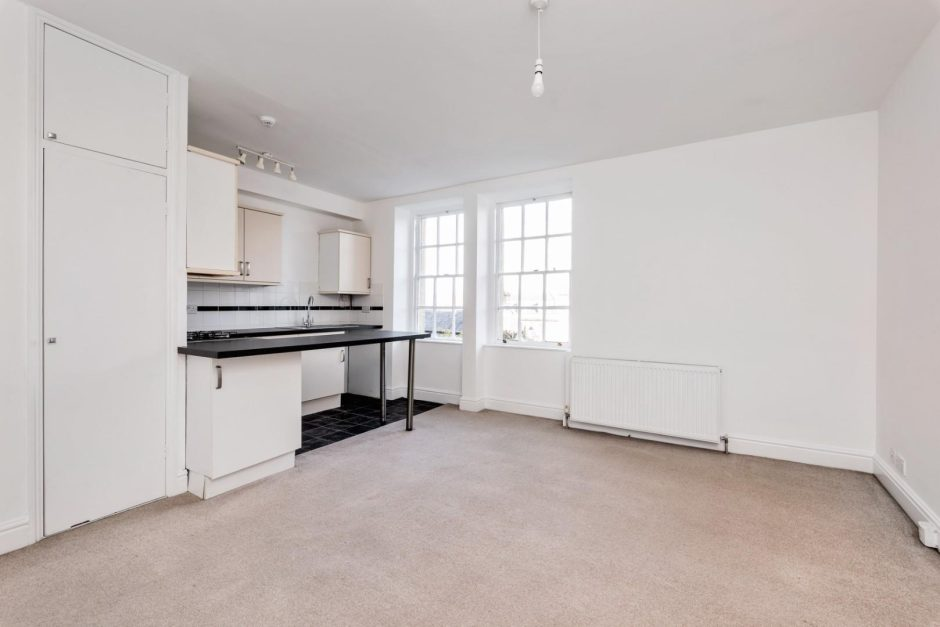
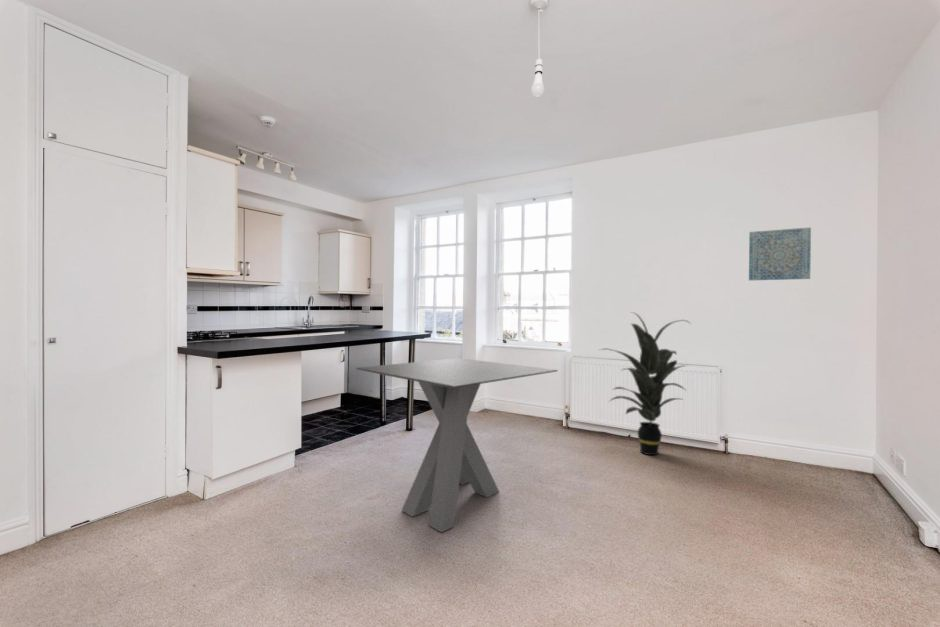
+ indoor plant [599,311,692,456]
+ wall art [748,226,812,281]
+ dining table [355,357,558,533]
